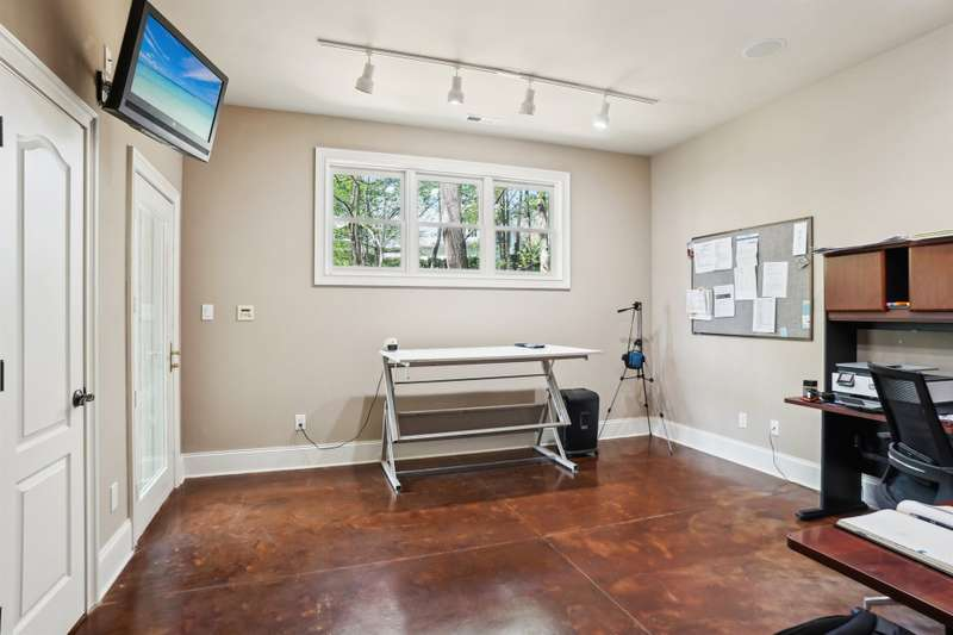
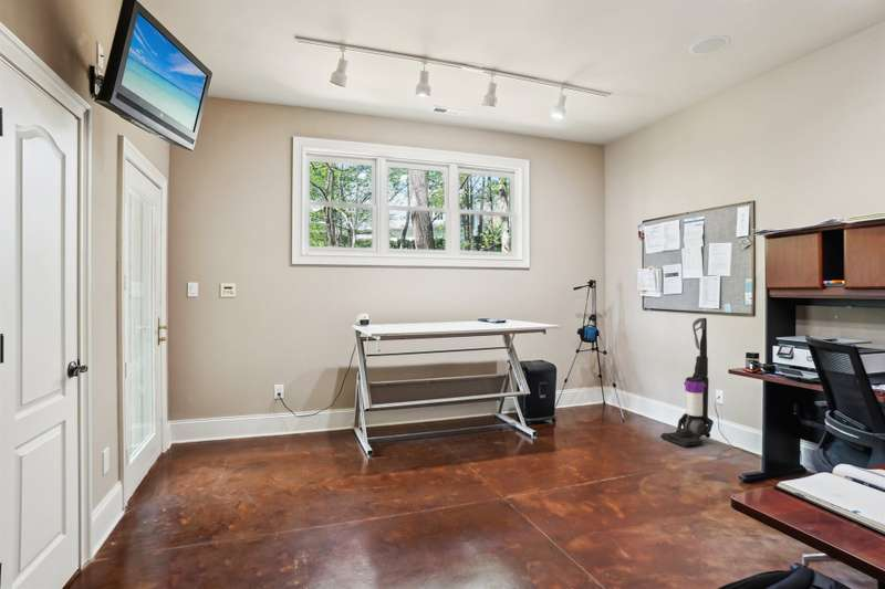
+ vacuum cleaner [659,317,715,448]
